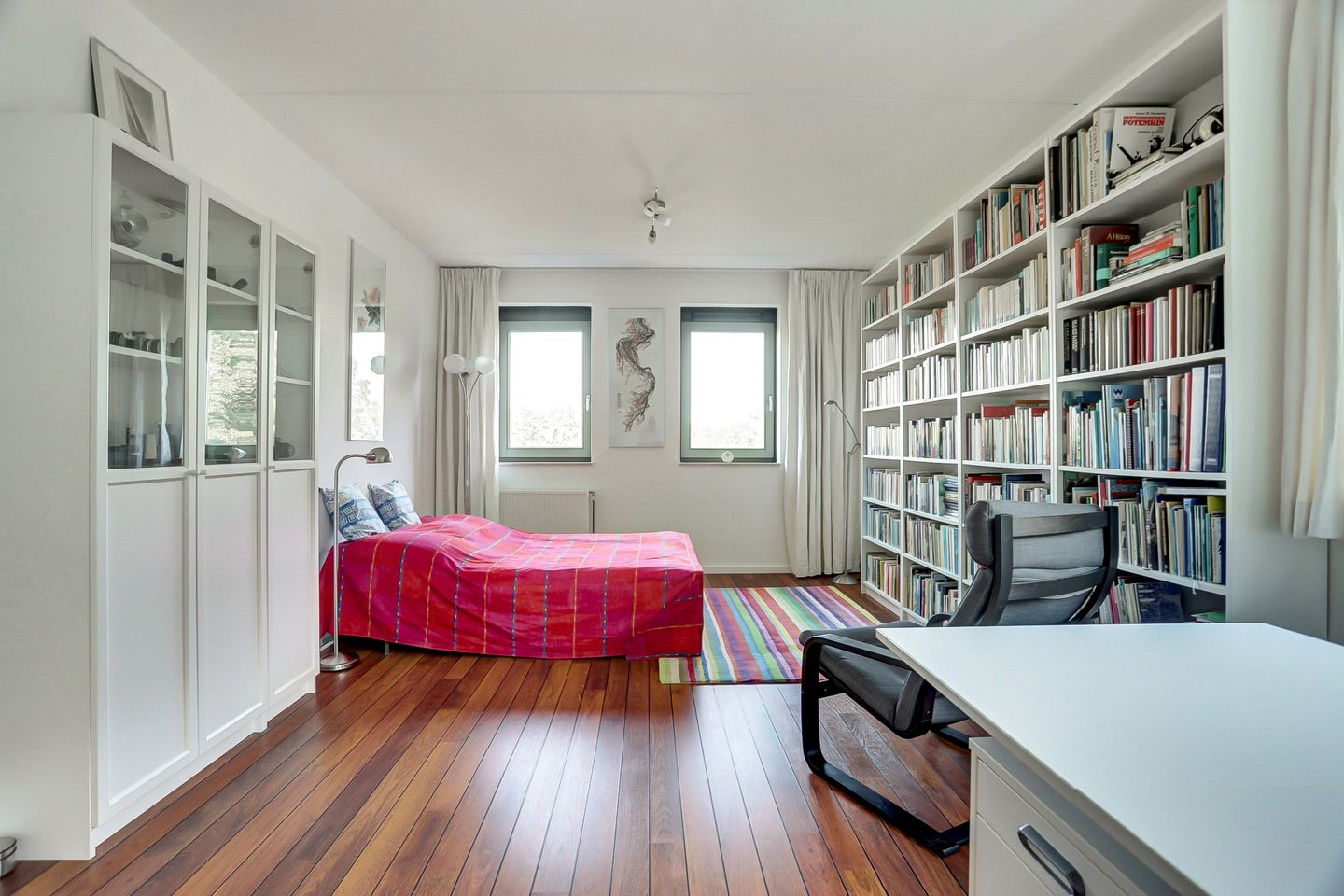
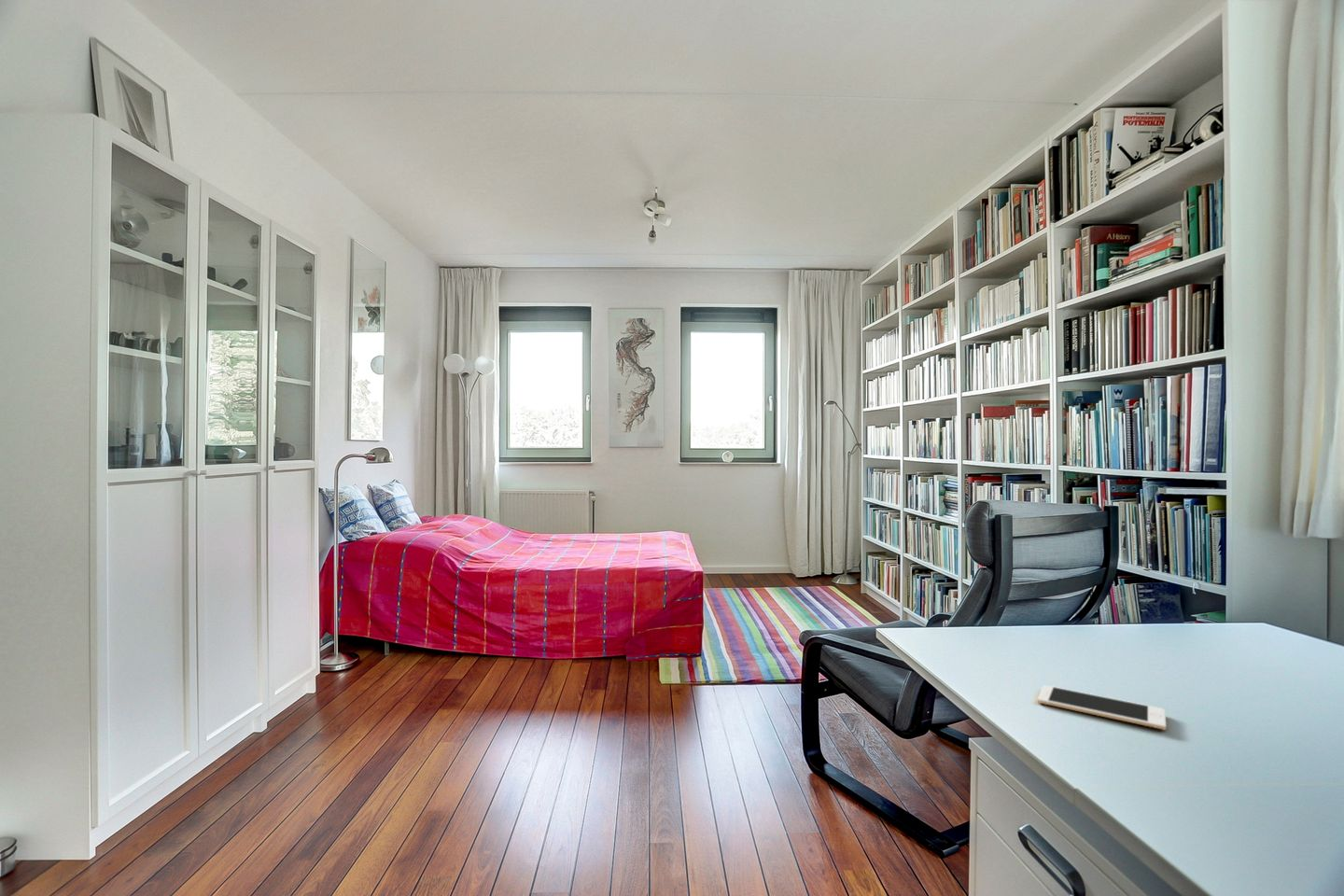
+ cell phone [1037,684,1167,731]
